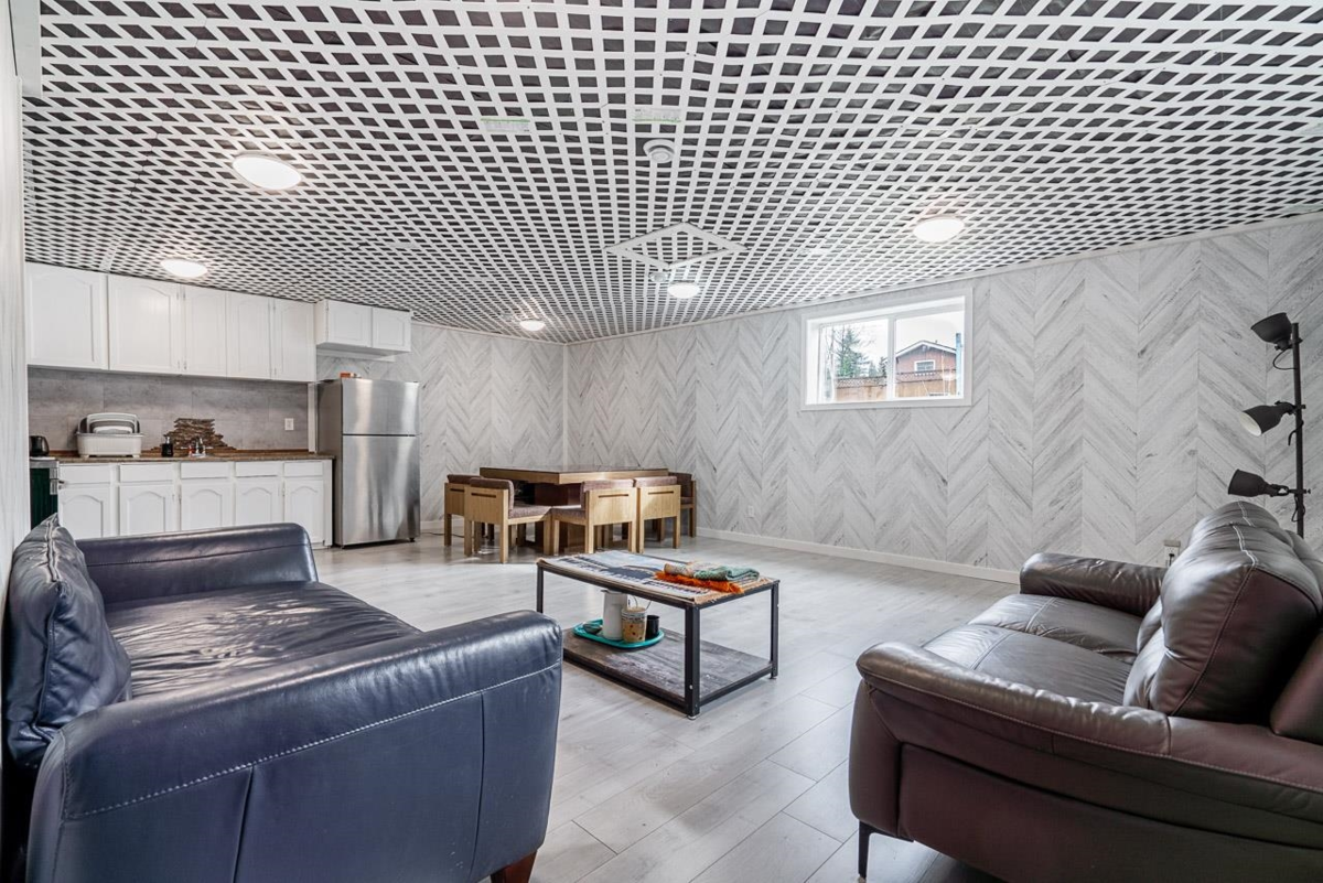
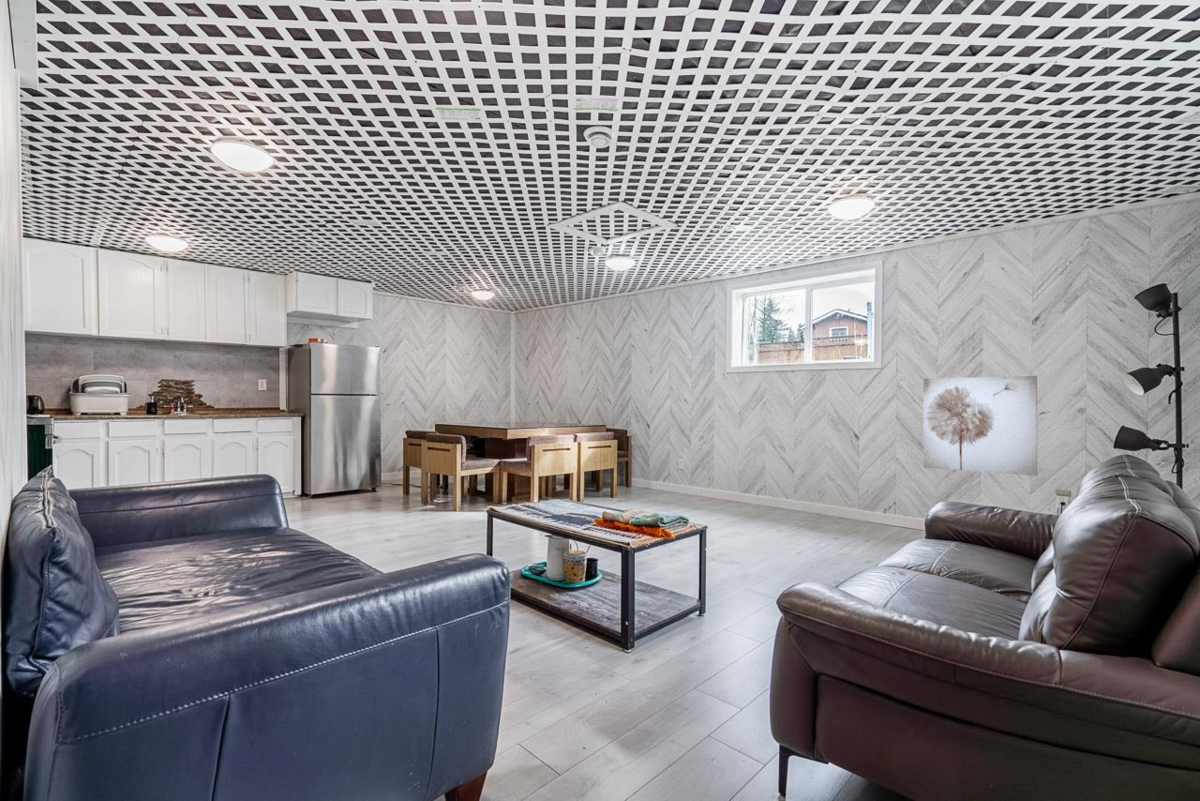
+ wall art [922,375,1038,477]
